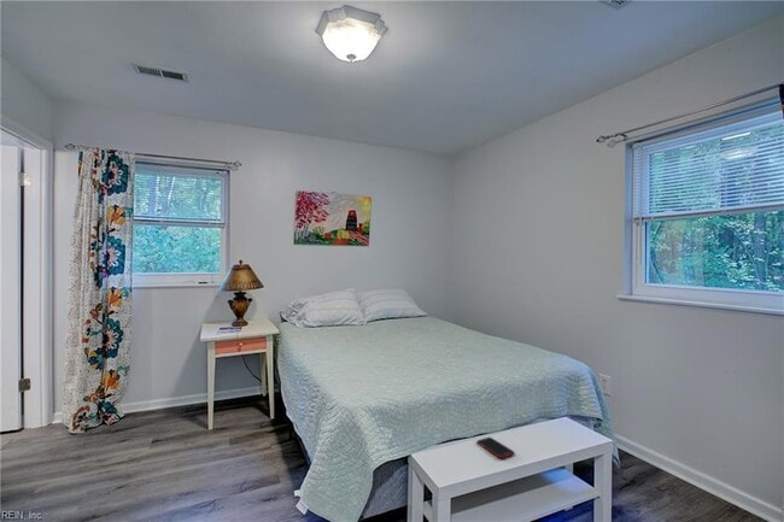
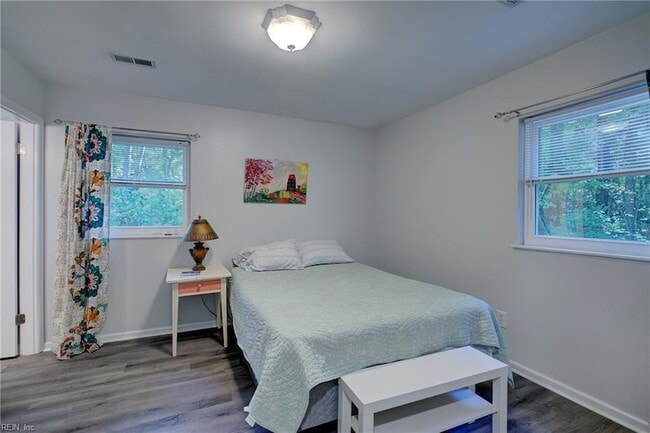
- cell phone [475,436,516,459]
